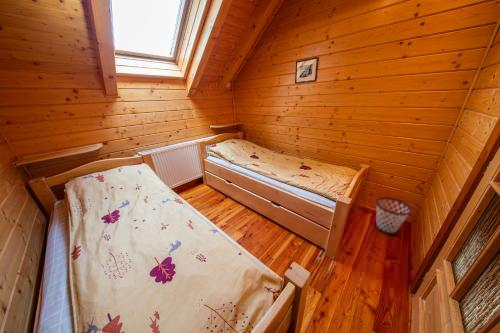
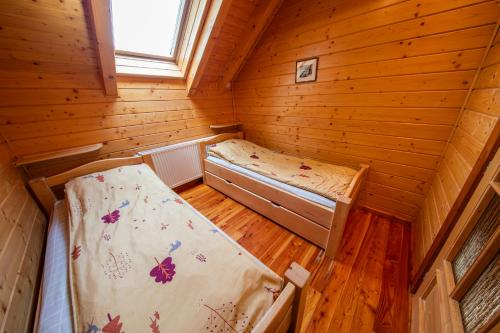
- wastebasket [375,196,412,236]
